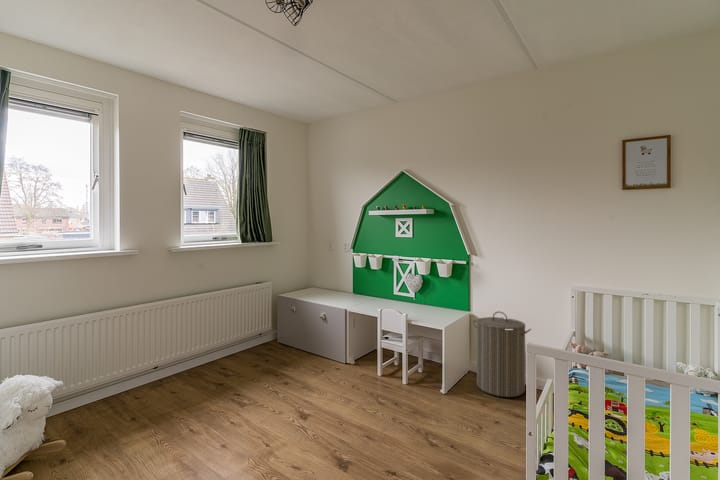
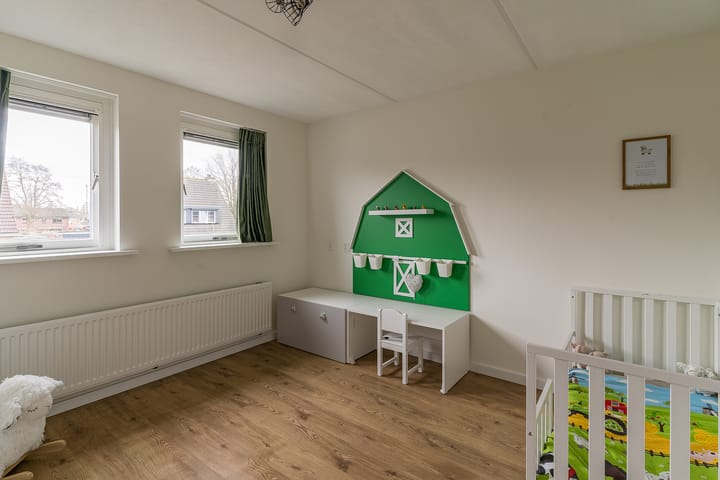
- laundry hamper [472,310,532,398]
